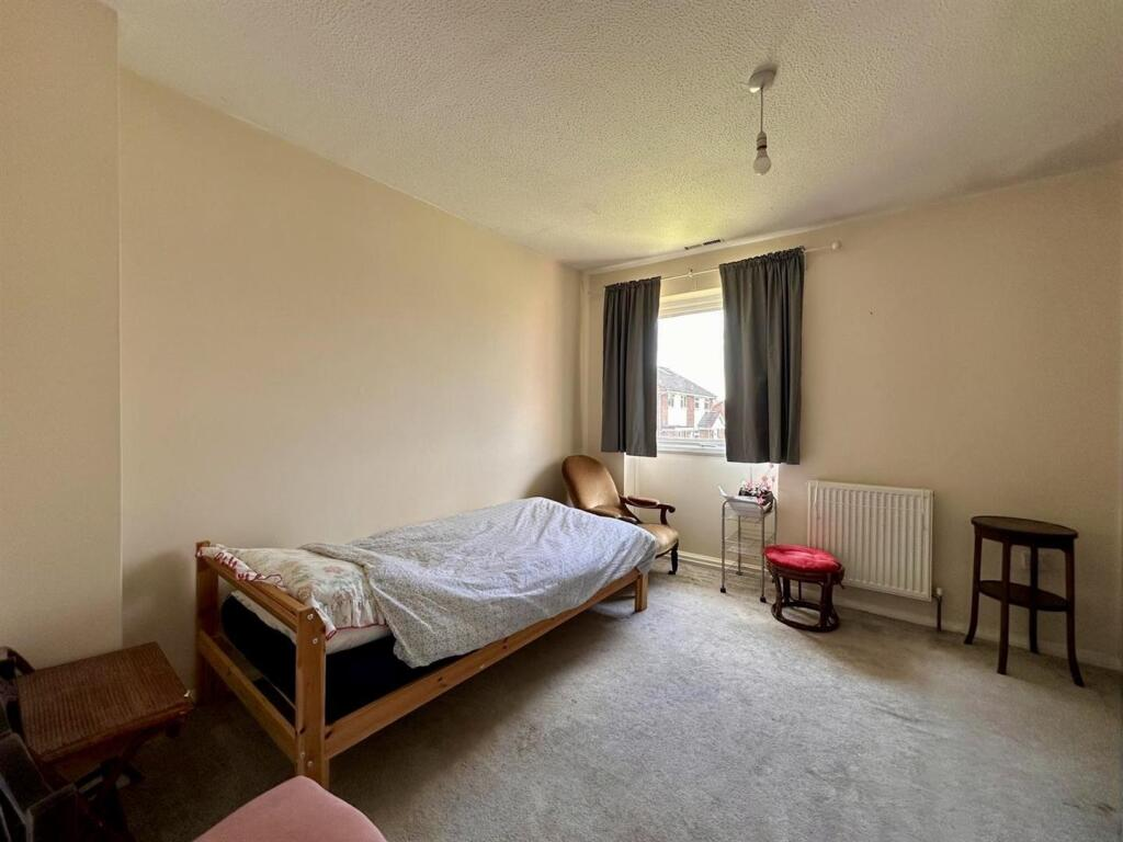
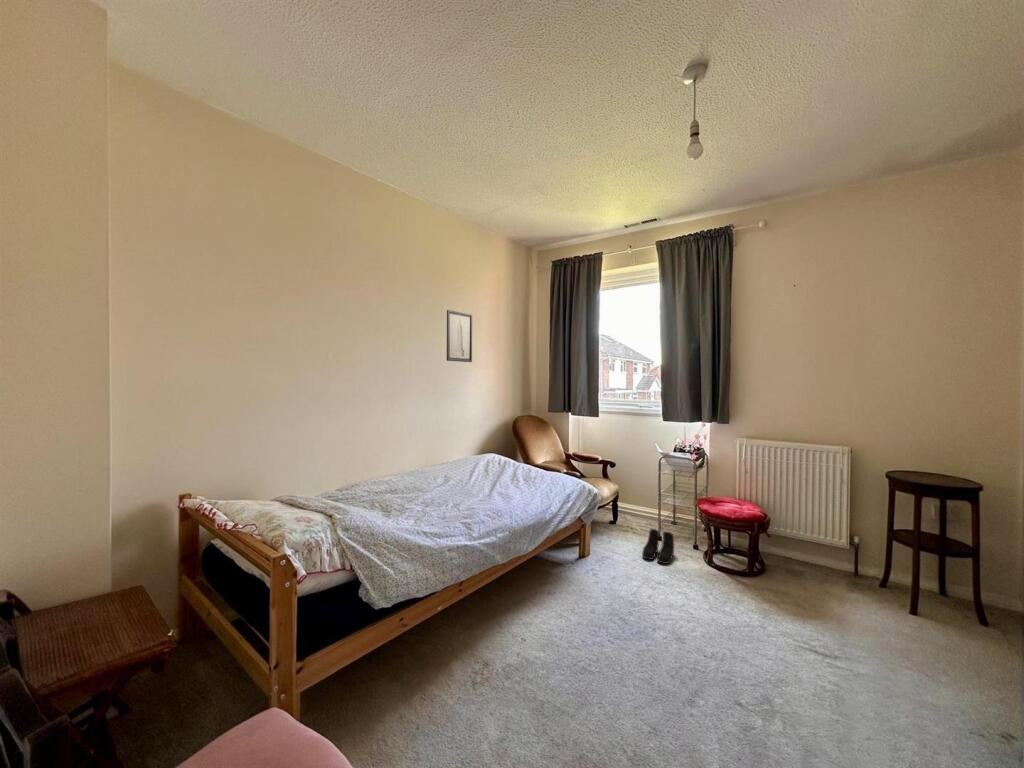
+ boots [641,528,675,565]
+ wall art [446,309,473,363]
